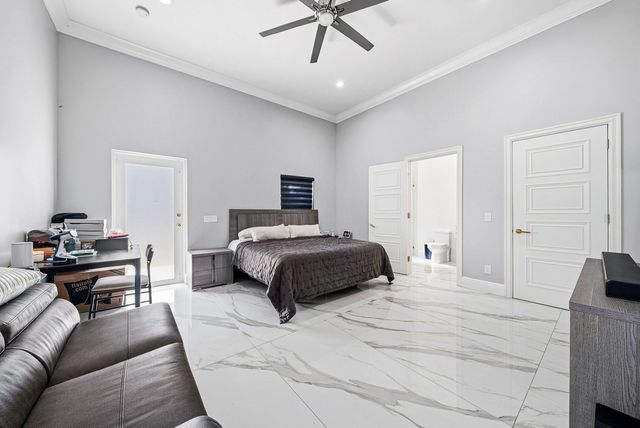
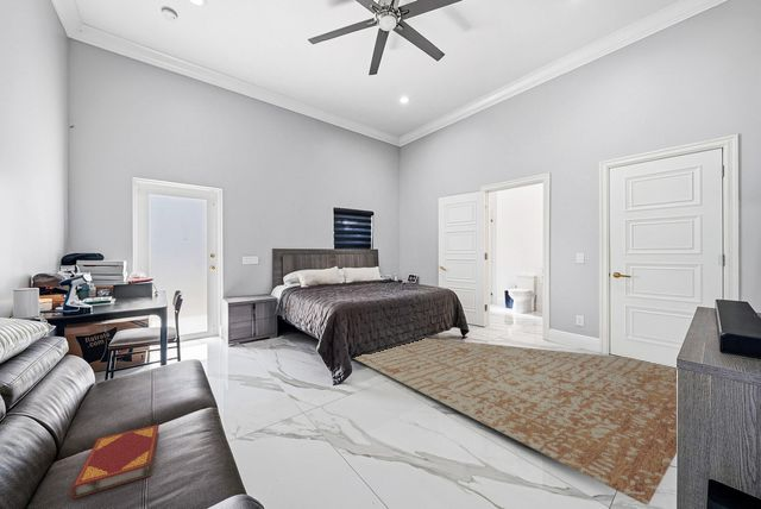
+ hardback book [70,423,161,501]
+ rug [353,337,678,505]
